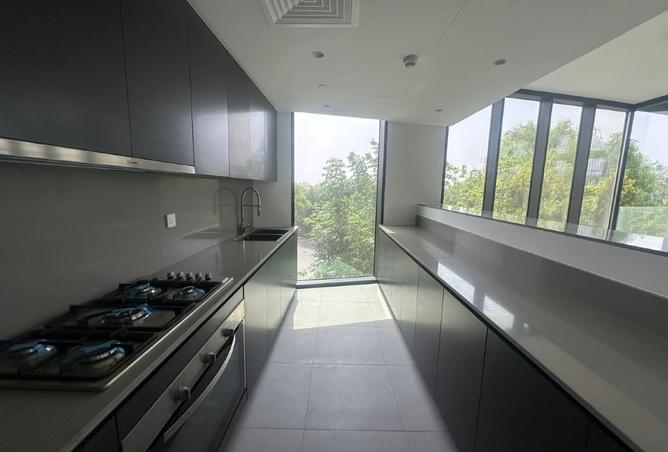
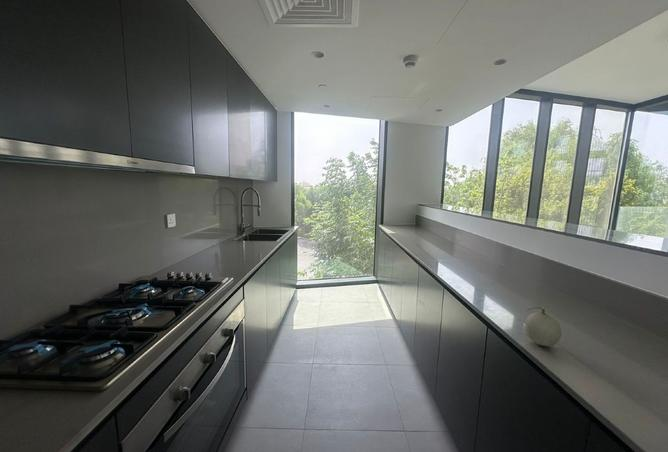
+ fruit [524,306,562,347]
